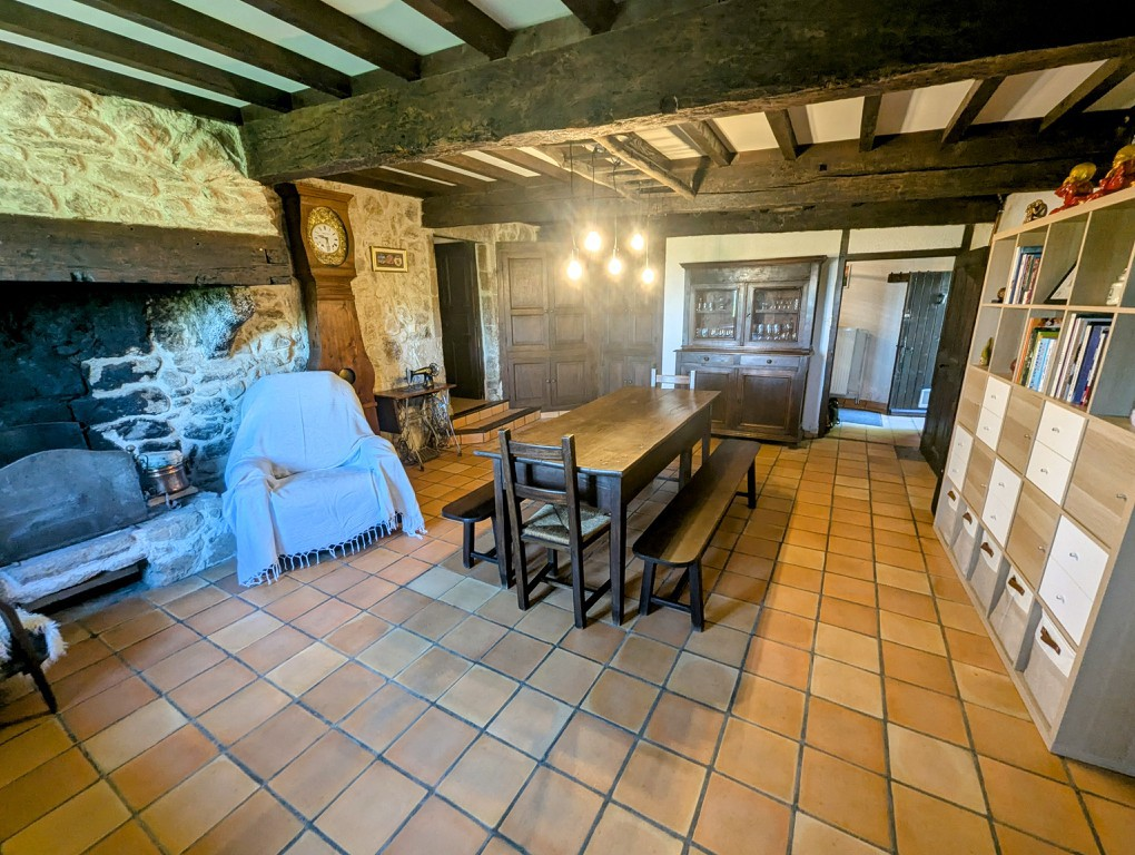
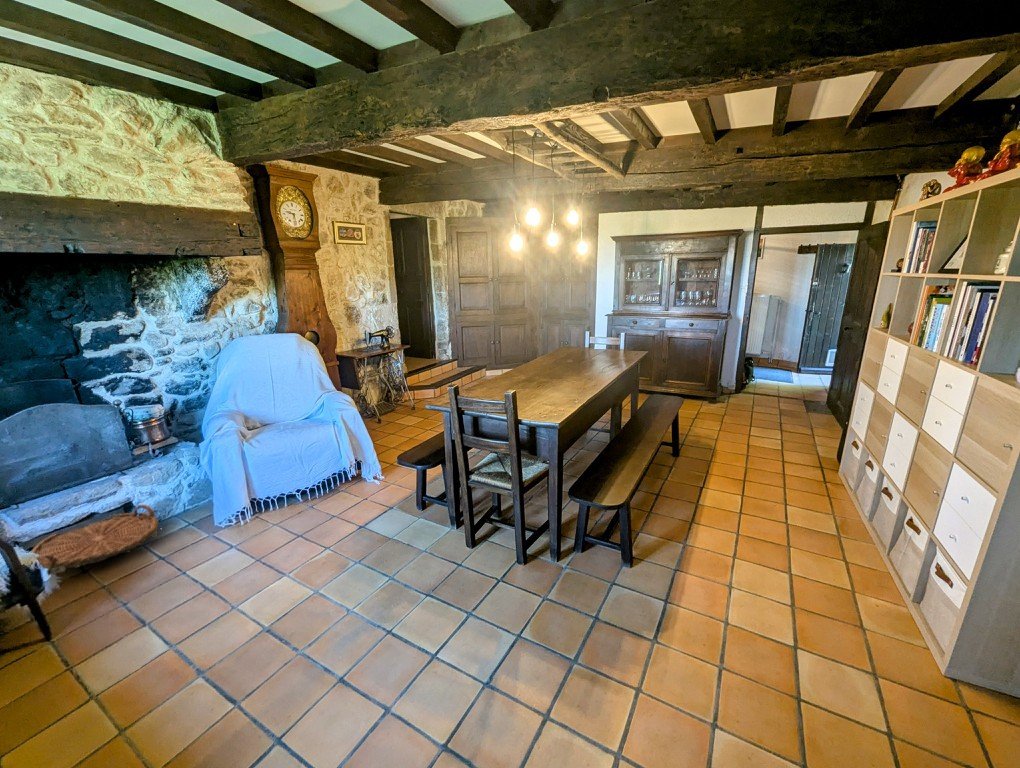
+ woven basket [31,504,161,577]
